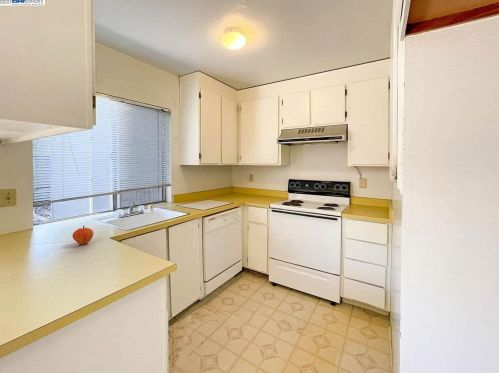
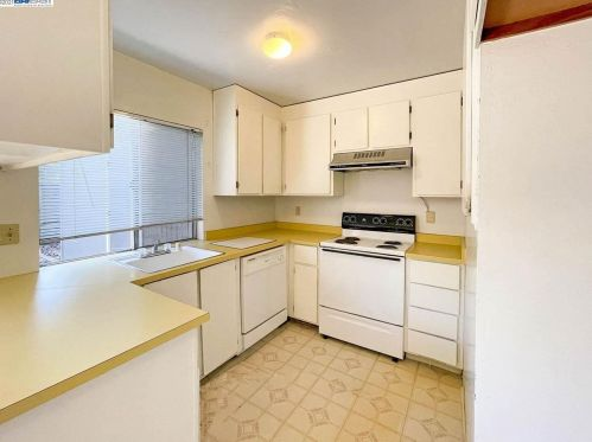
- fruit [72,225,95,245]
